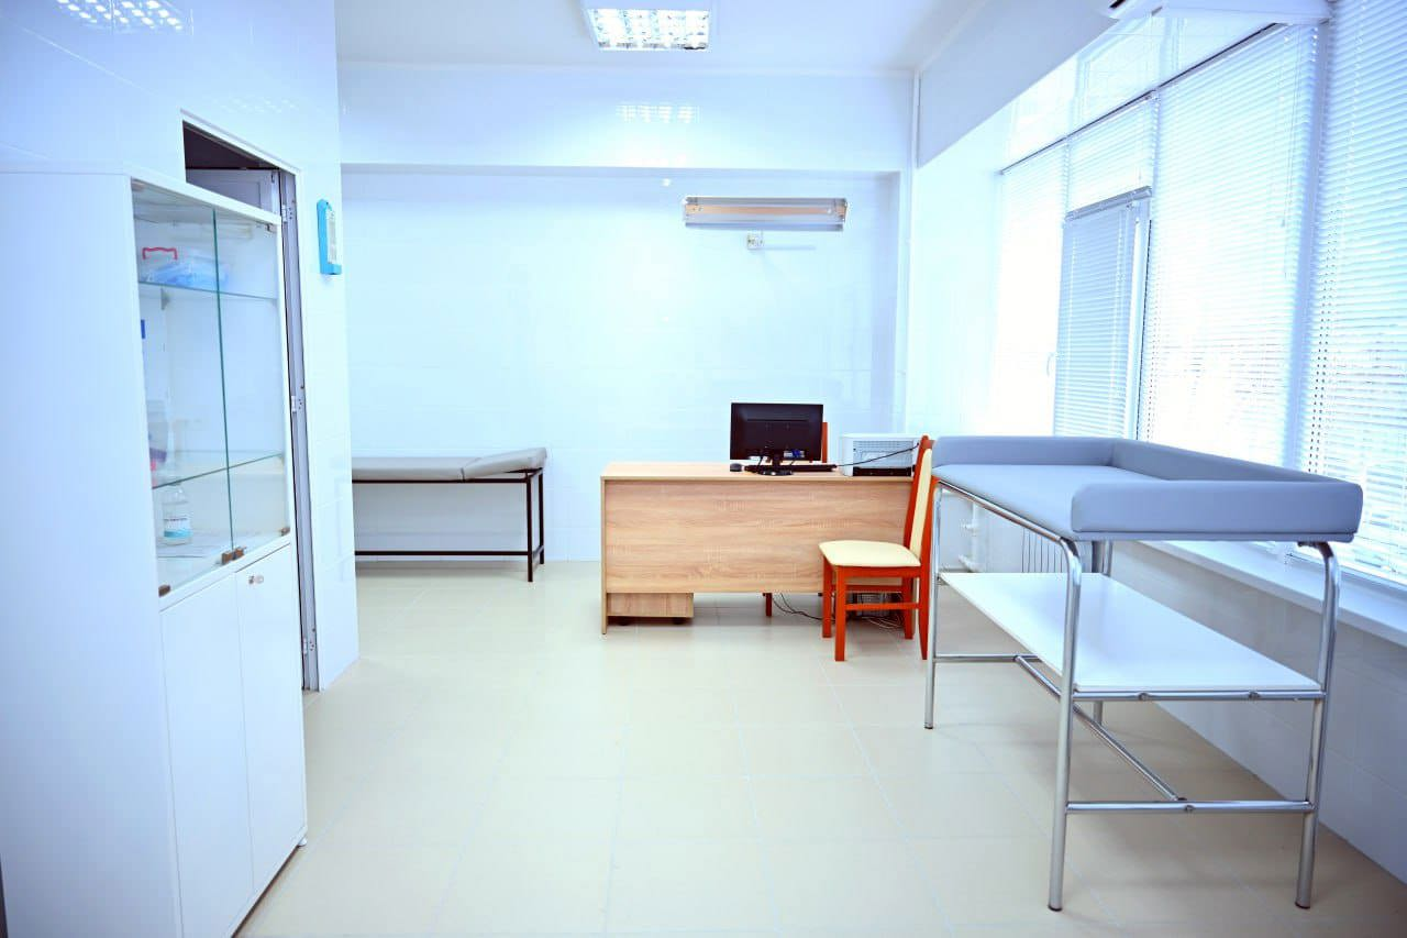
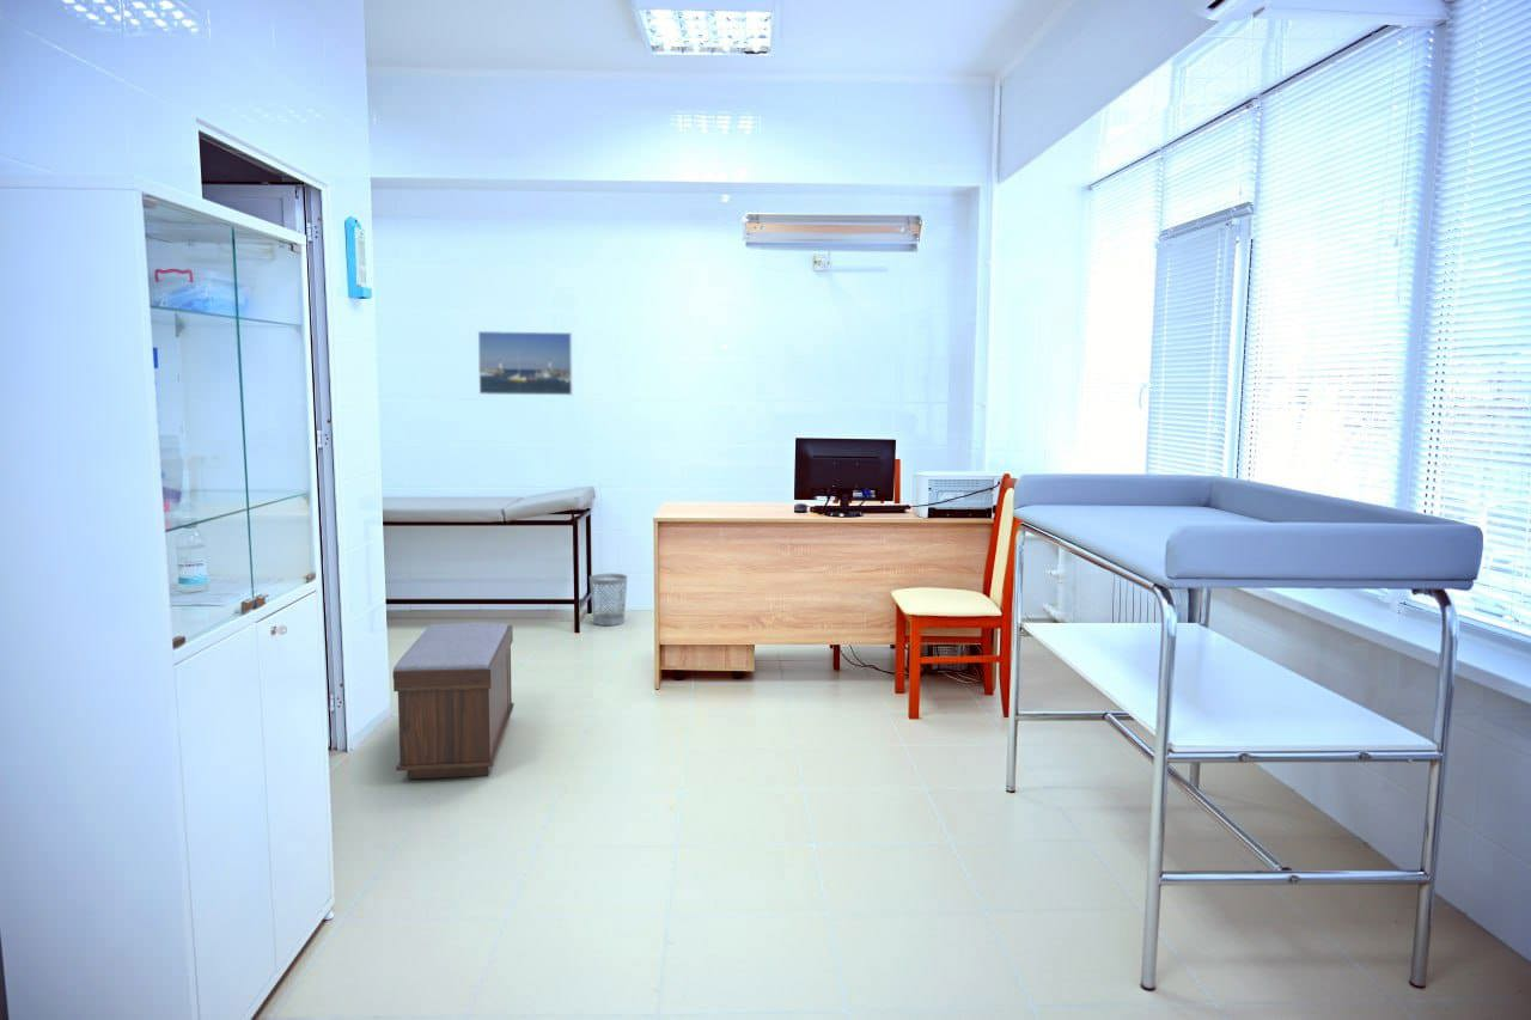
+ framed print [477,330,574,396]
+ wastebasket [588,573,628,627]
+ bench [391,622,516,780]
